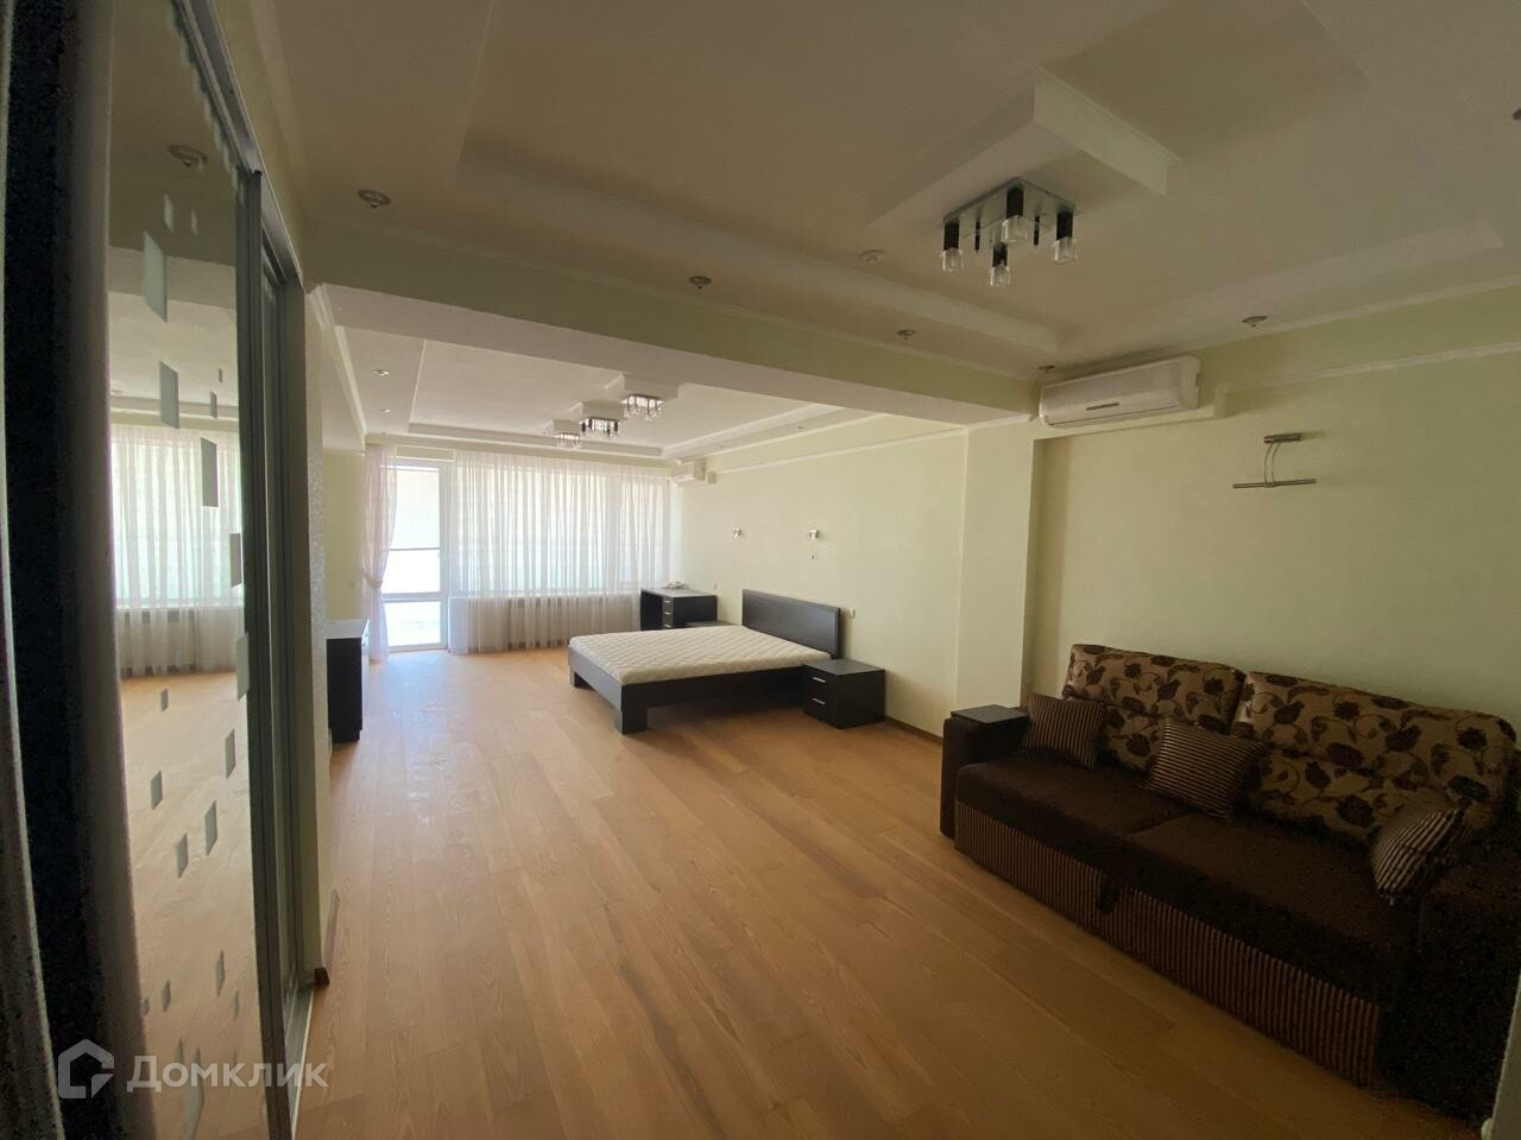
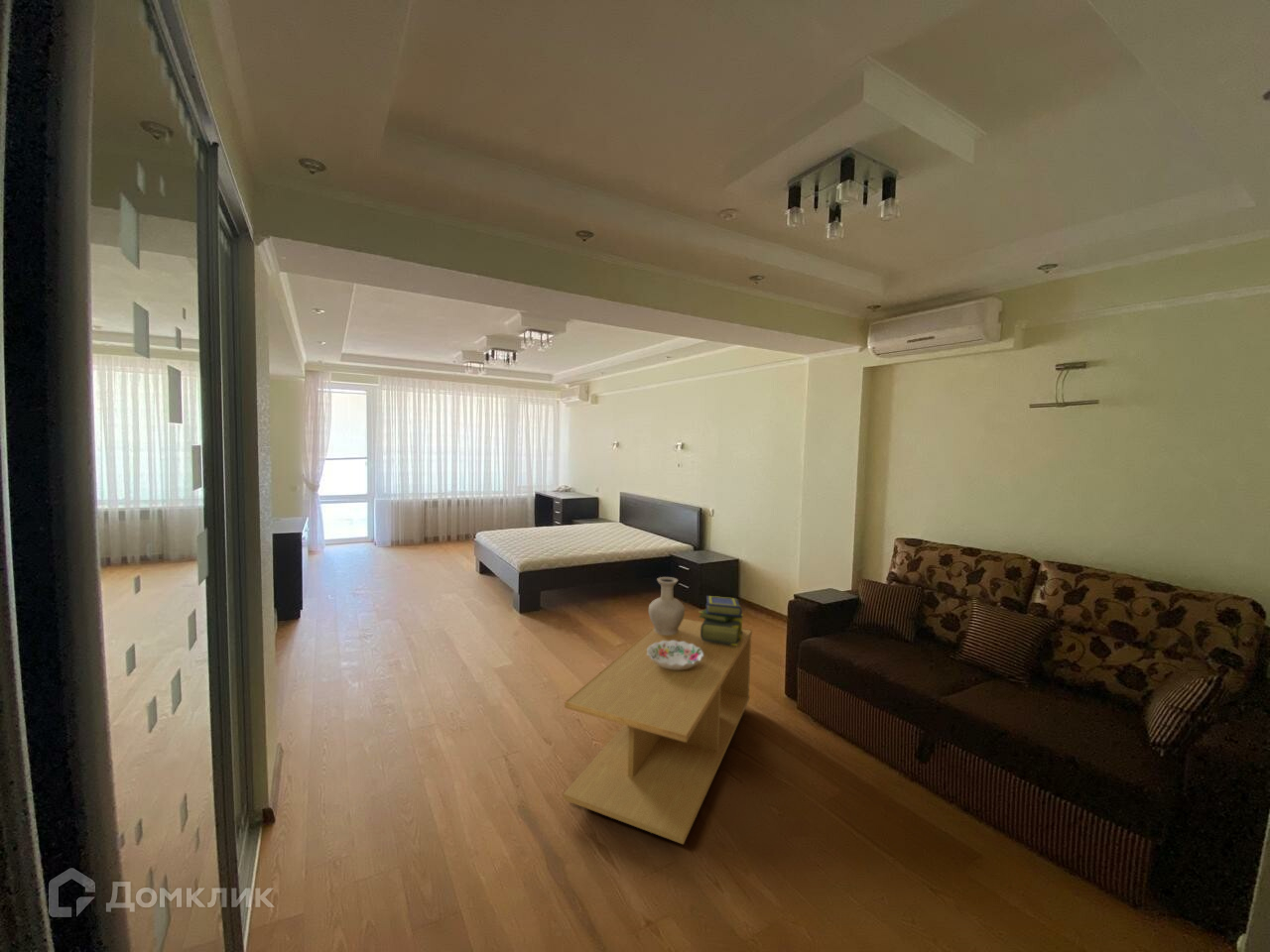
+ coffee table [562,617,753,845]
+ vase [648,576,686,636]
+ stack of books [698,595,744,646]
+ decorative bowl [647,641,703,670]
